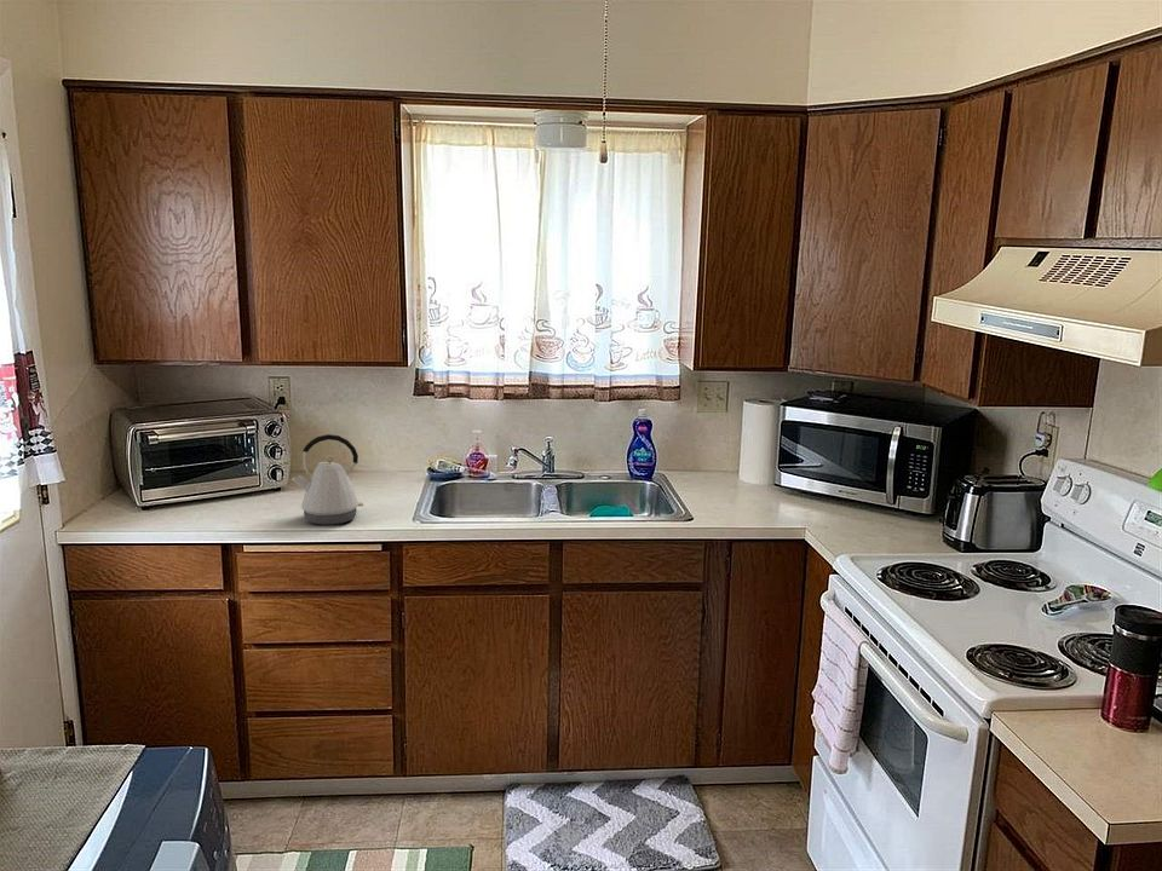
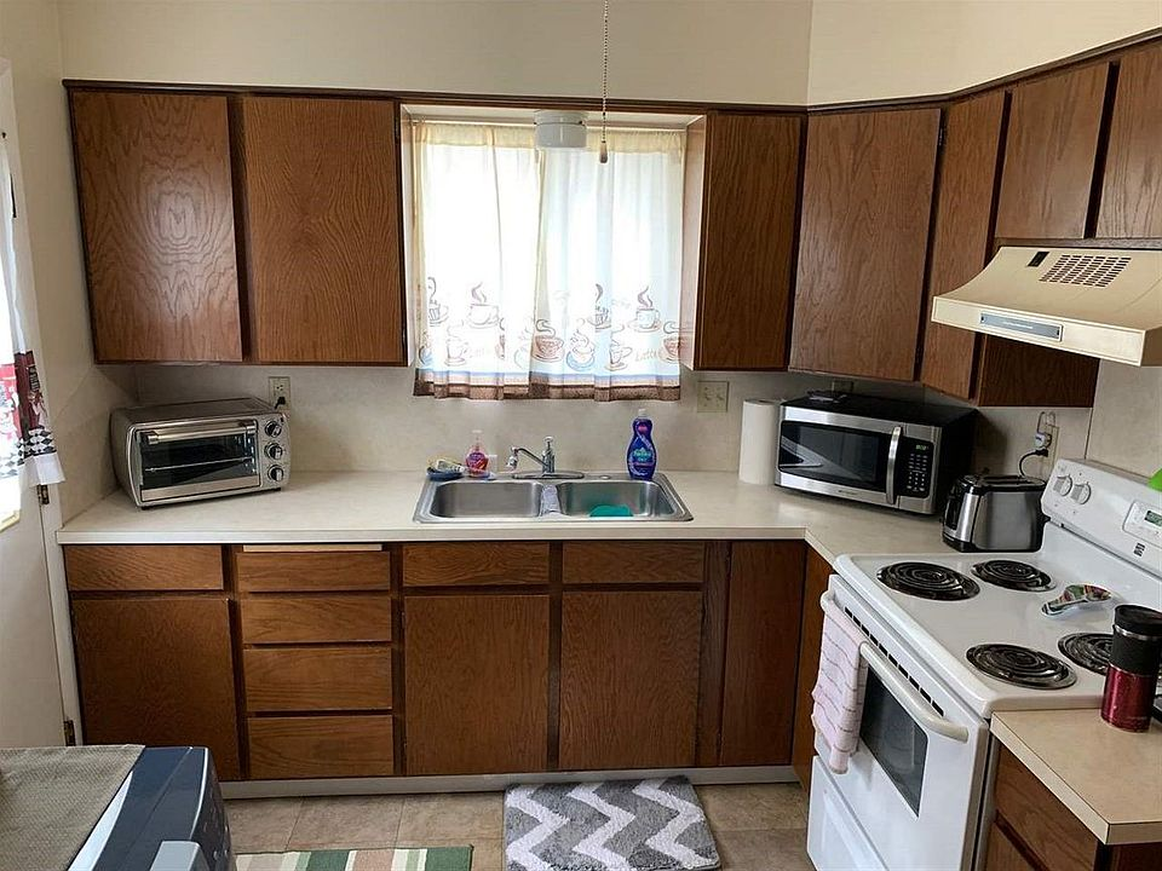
- kettle [290,433,364,526]
